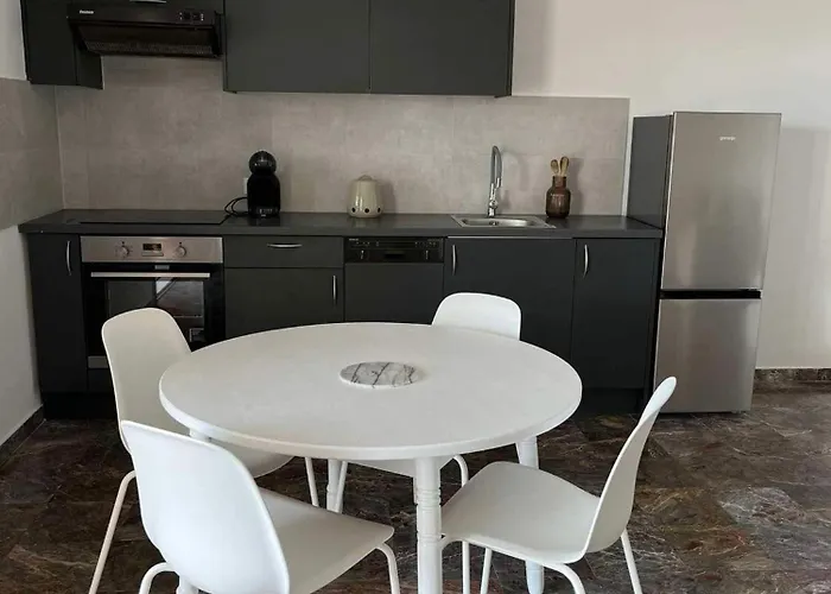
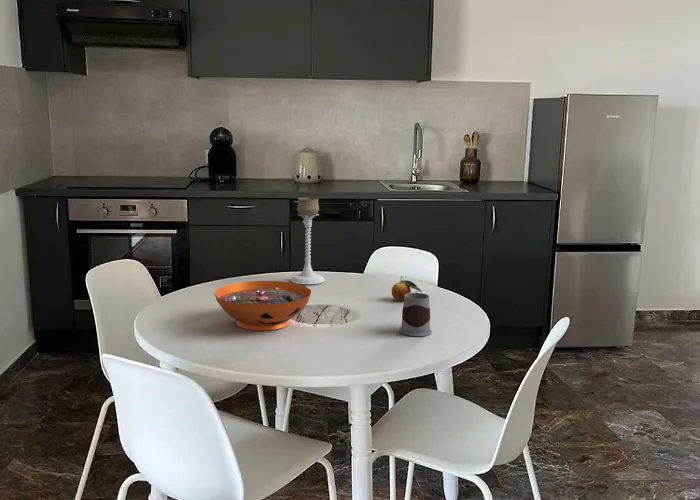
+ decorative bowl [213,280,312,331]
+ candle holder [289,196,325,286]
+ mug [399,290,433,337]
+ fruit [391,275,423,302]
